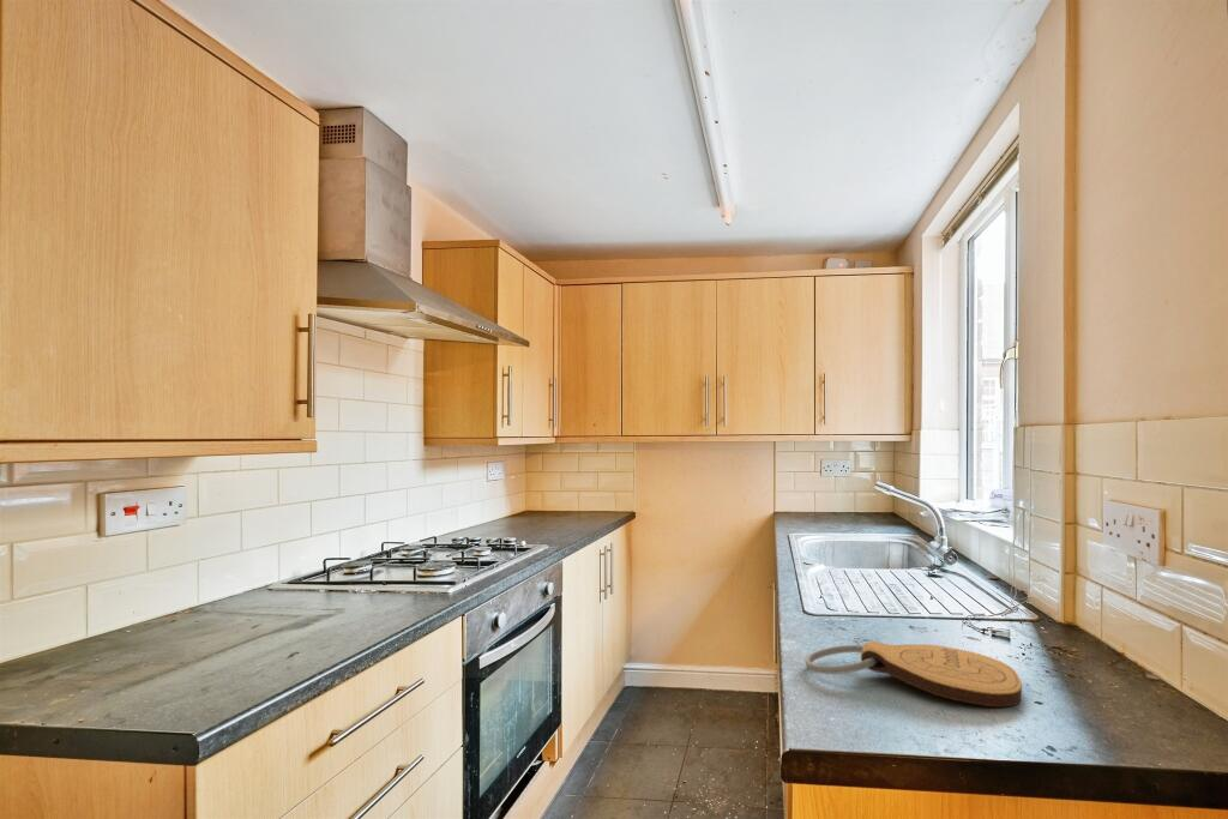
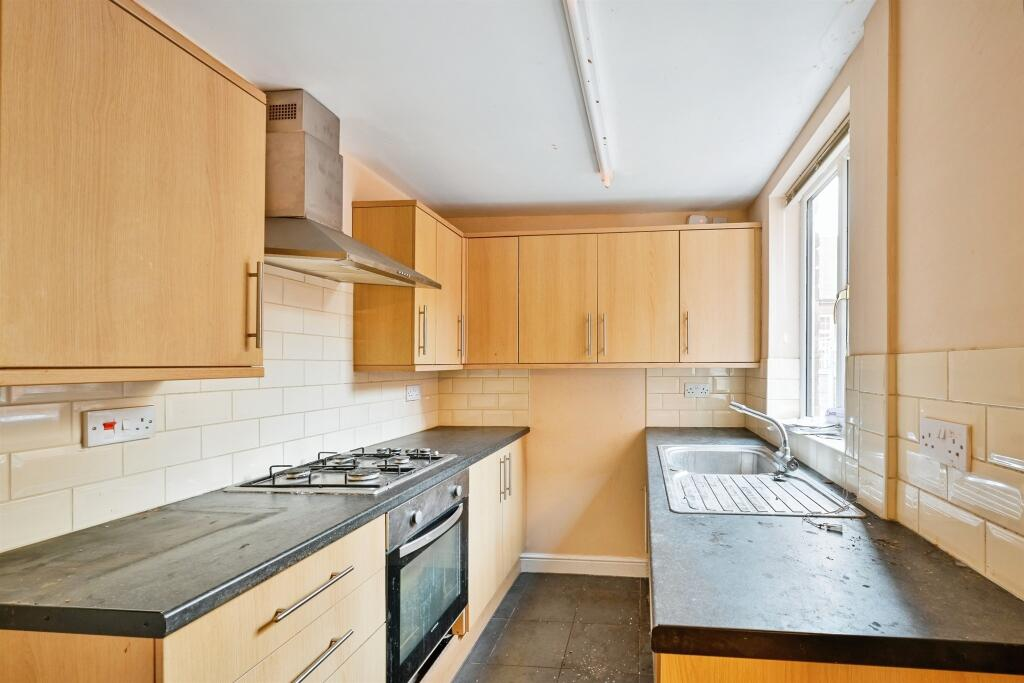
- key chain [803,640,1023,707]
